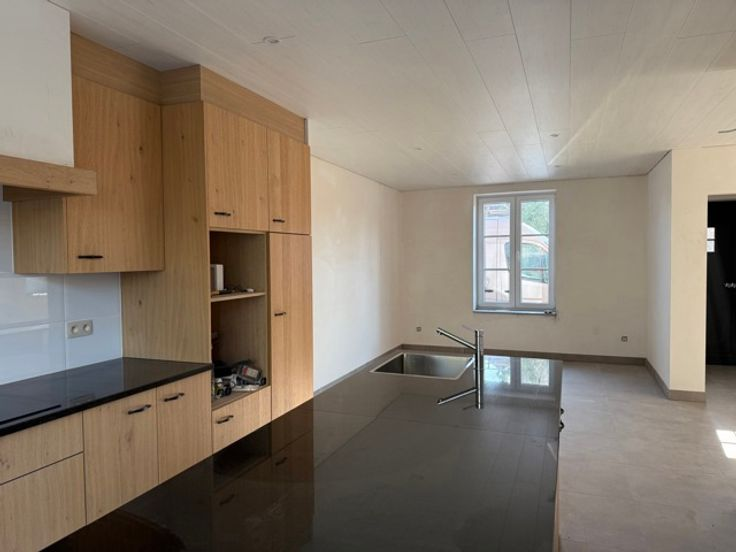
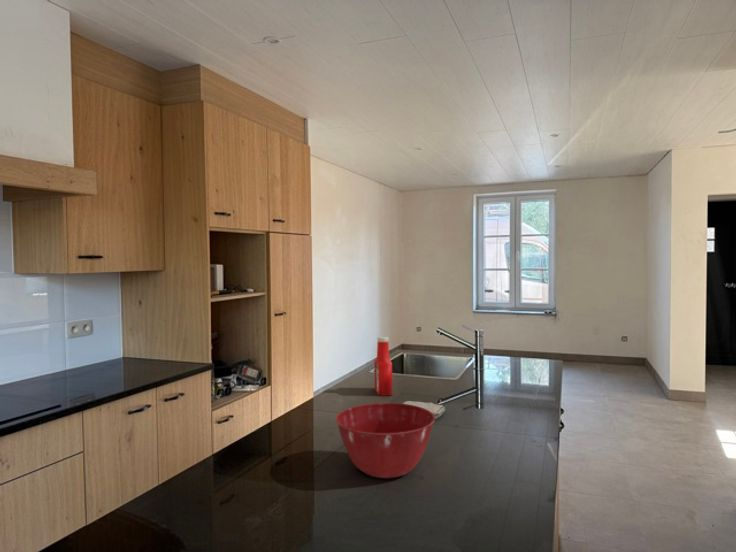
+ mixing bowl [335,402,436,479]
+ washcloth [402,400,446,420]
+ soap bottle [373,336,394,397]
